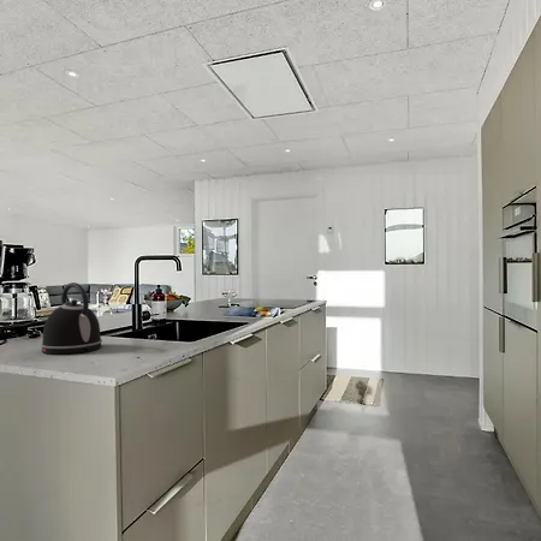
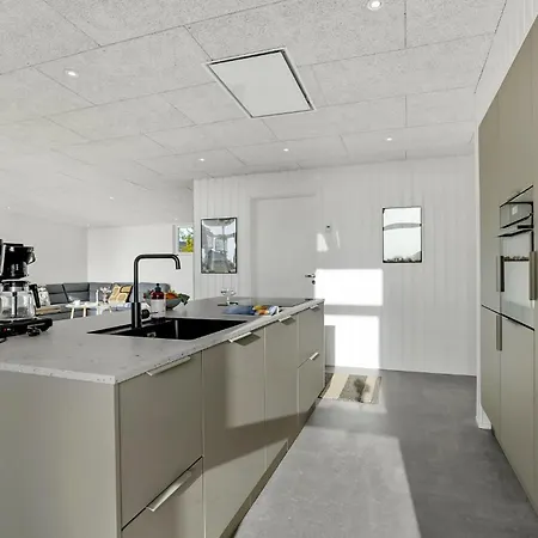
- kettle [40,281,103,355]
